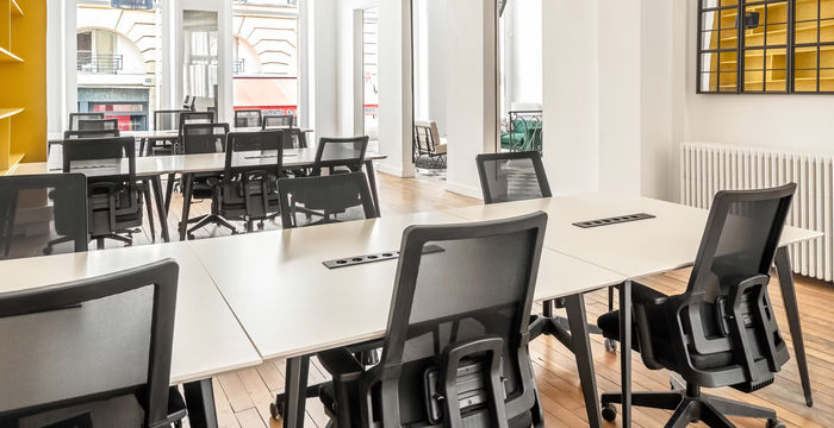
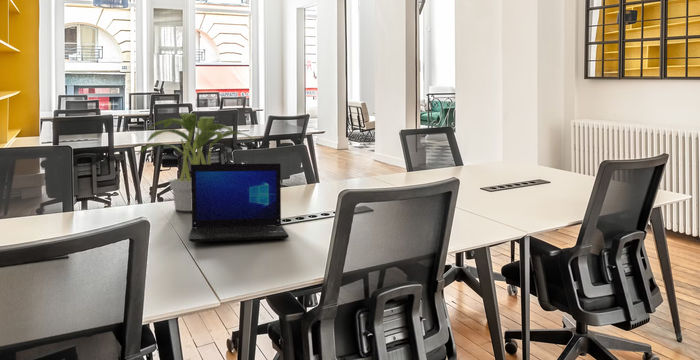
+ laptop [188,163,290,243]
+ potted plant [136,112,255,212]
